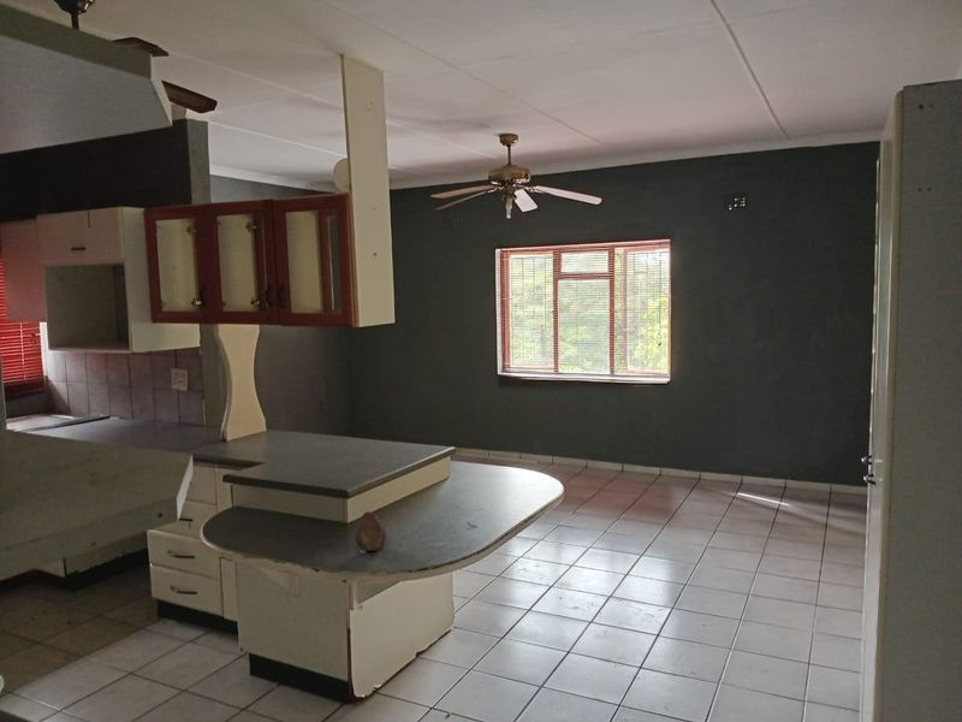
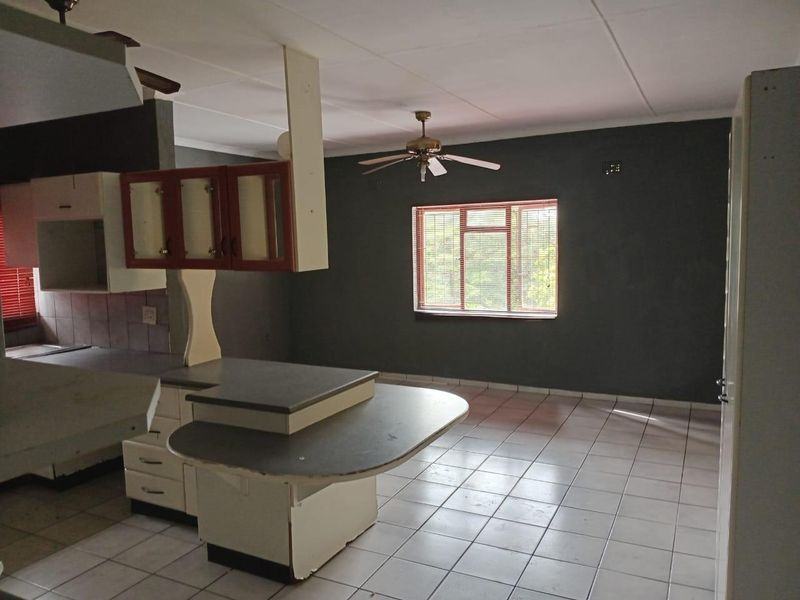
- fruit [354,510,387,552]
